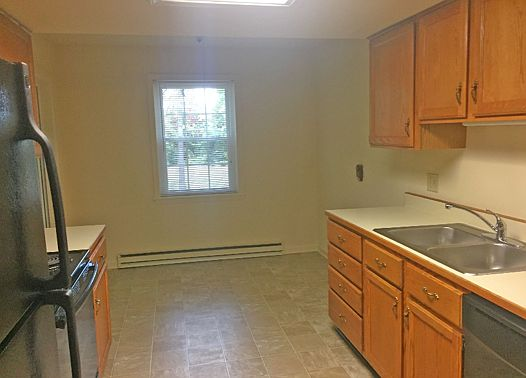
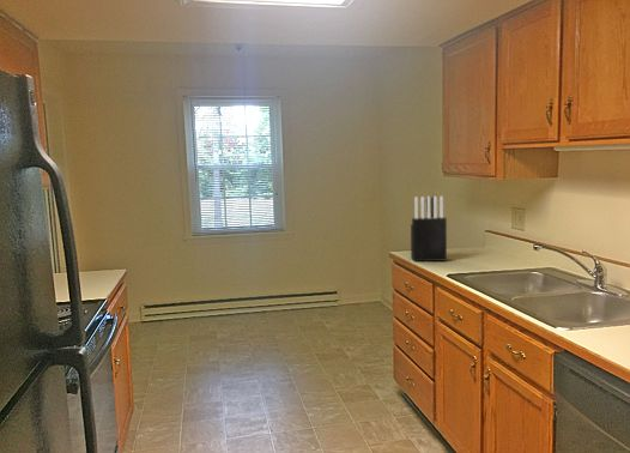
+ knife block [410,195,448,262]
